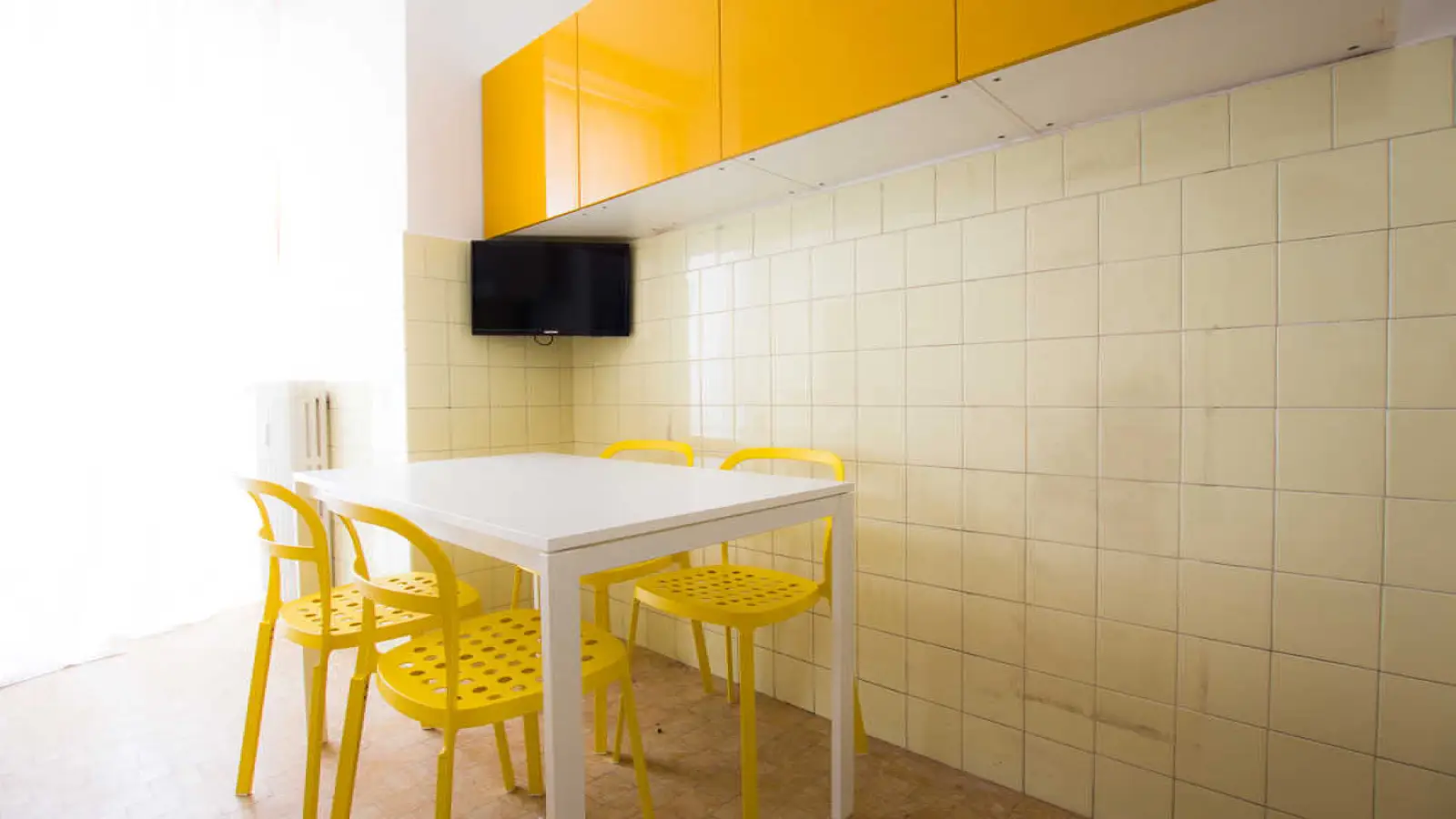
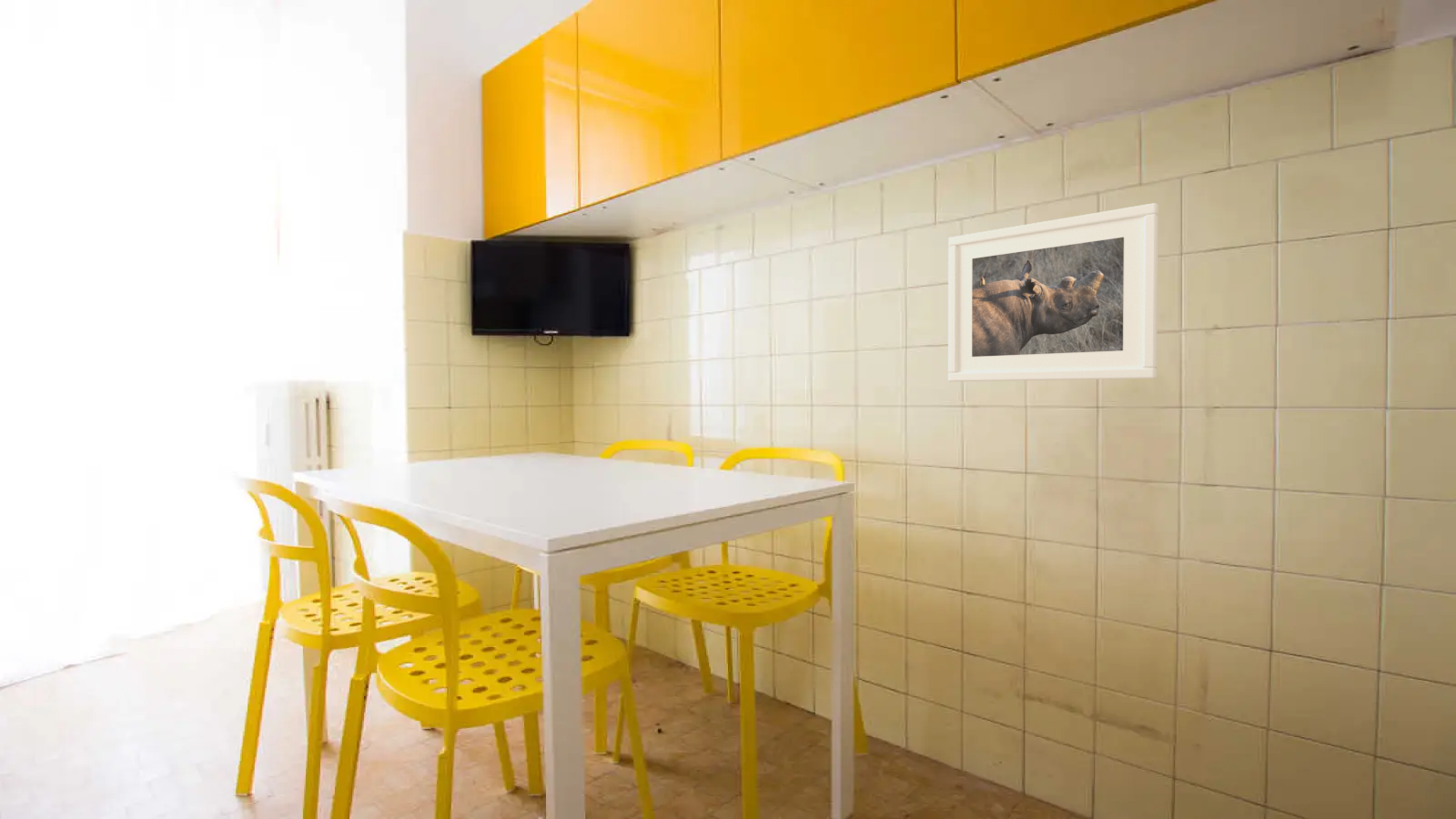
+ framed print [947,202,1159,382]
